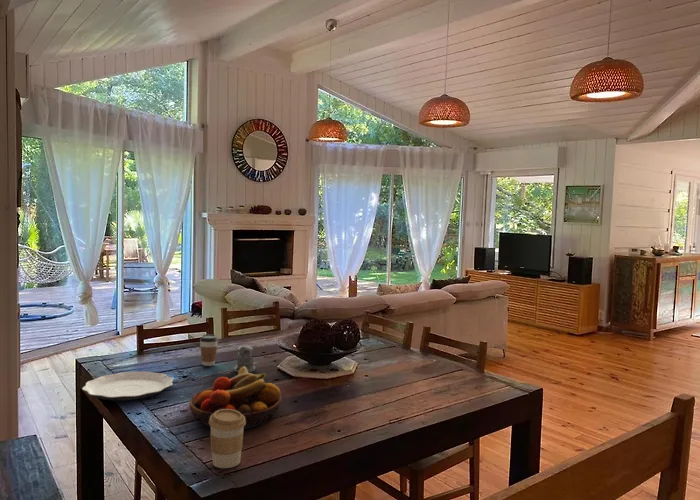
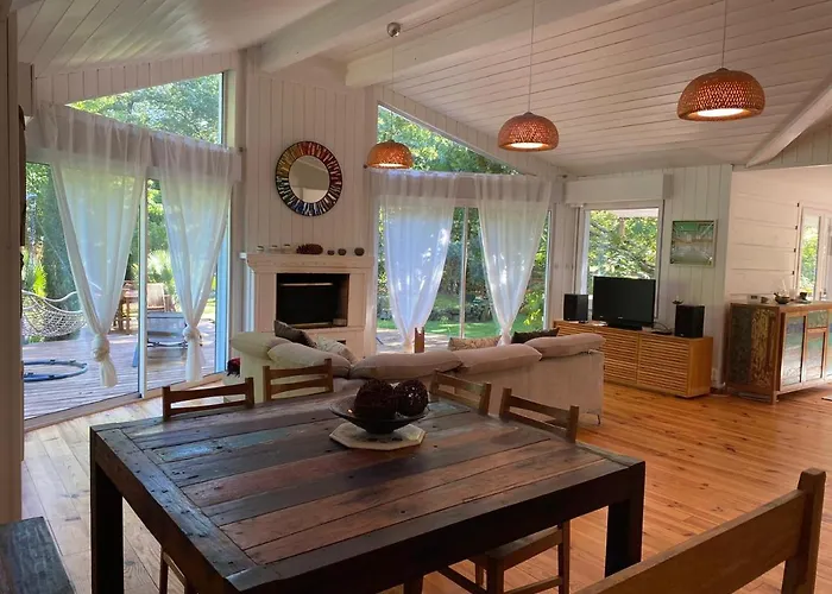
- fruit bowl [188,366,282,430]
- coffee cup [209,409,246,469]
- coffee cup [199,333,219,367]
- plate [81,370,175,401]
- pepper shaker [233,344,258,373]
